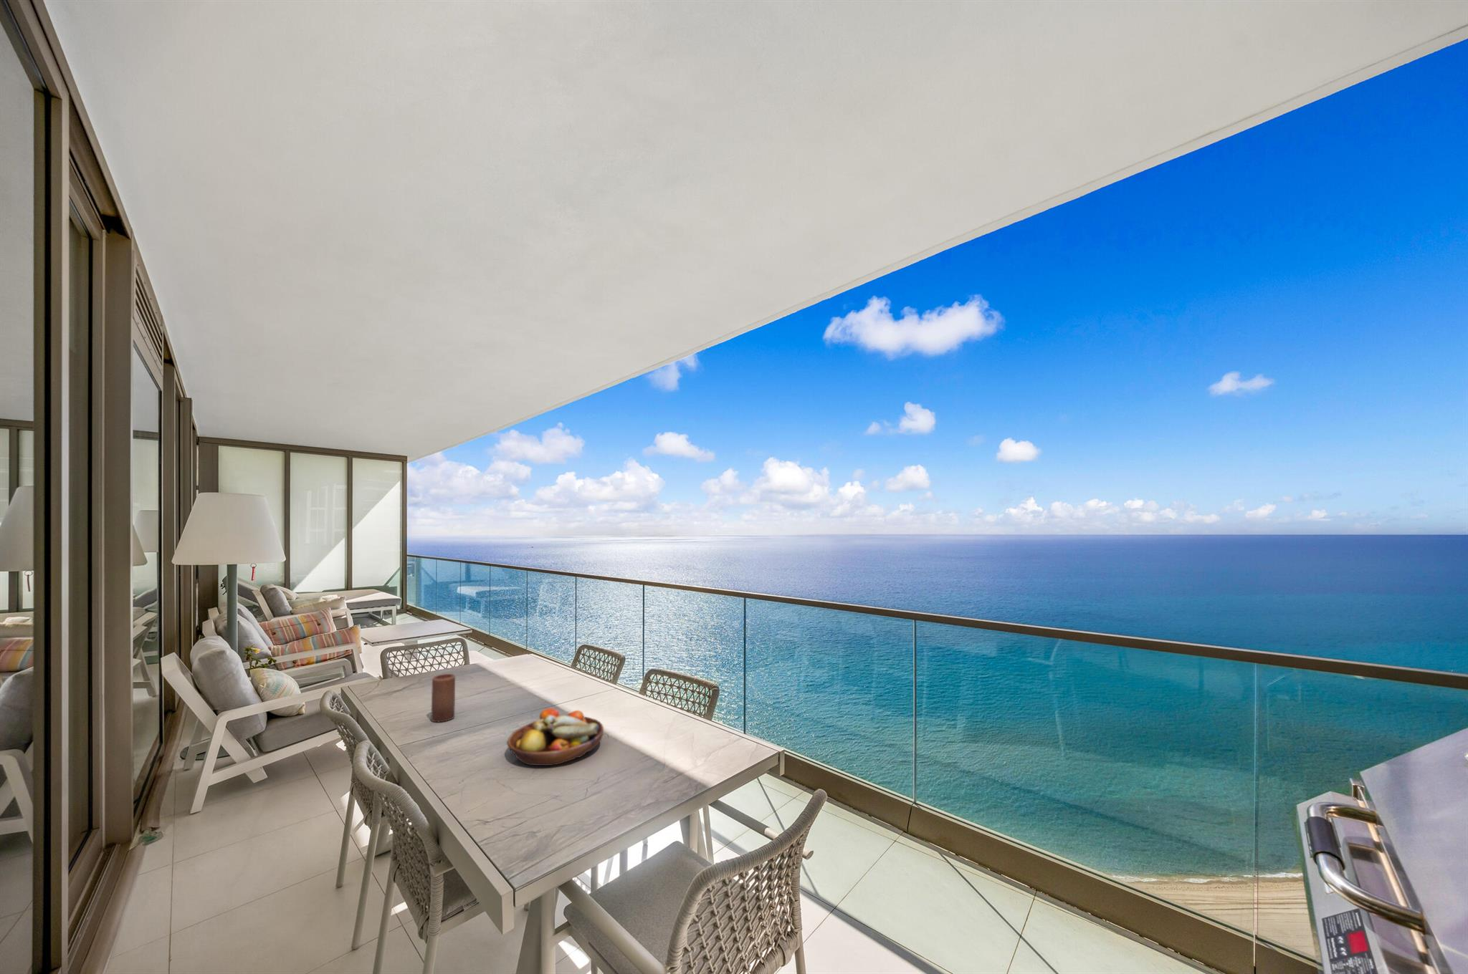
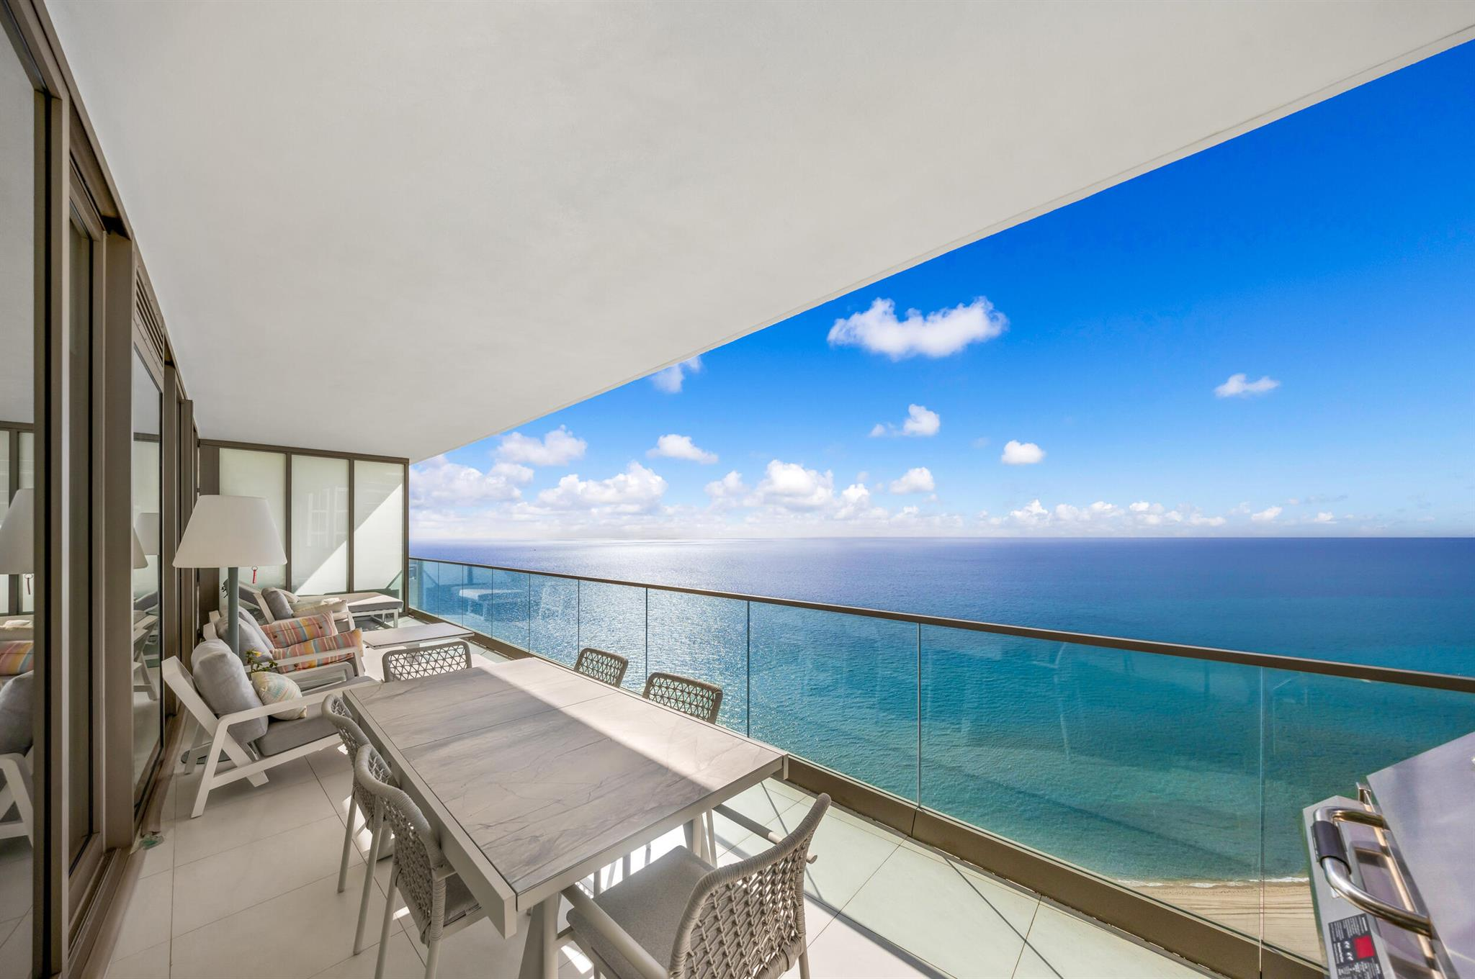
- candle [431,673,456,723]
- fruit bowl [506,708,605,766]
